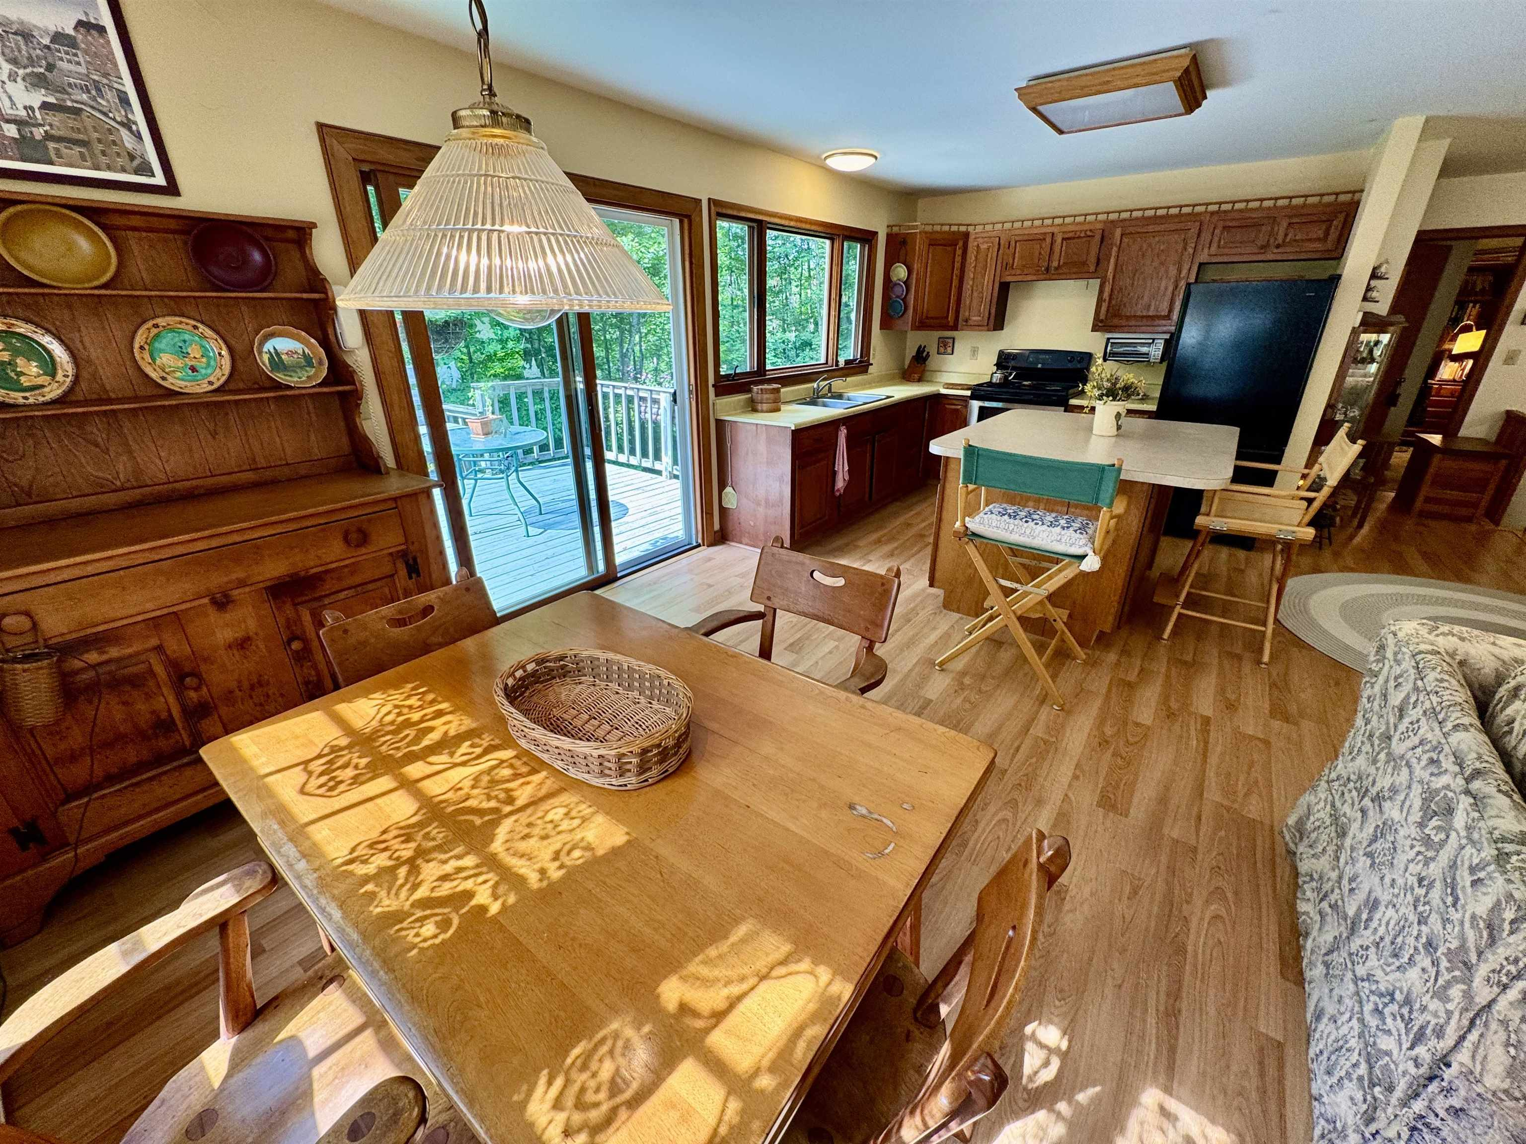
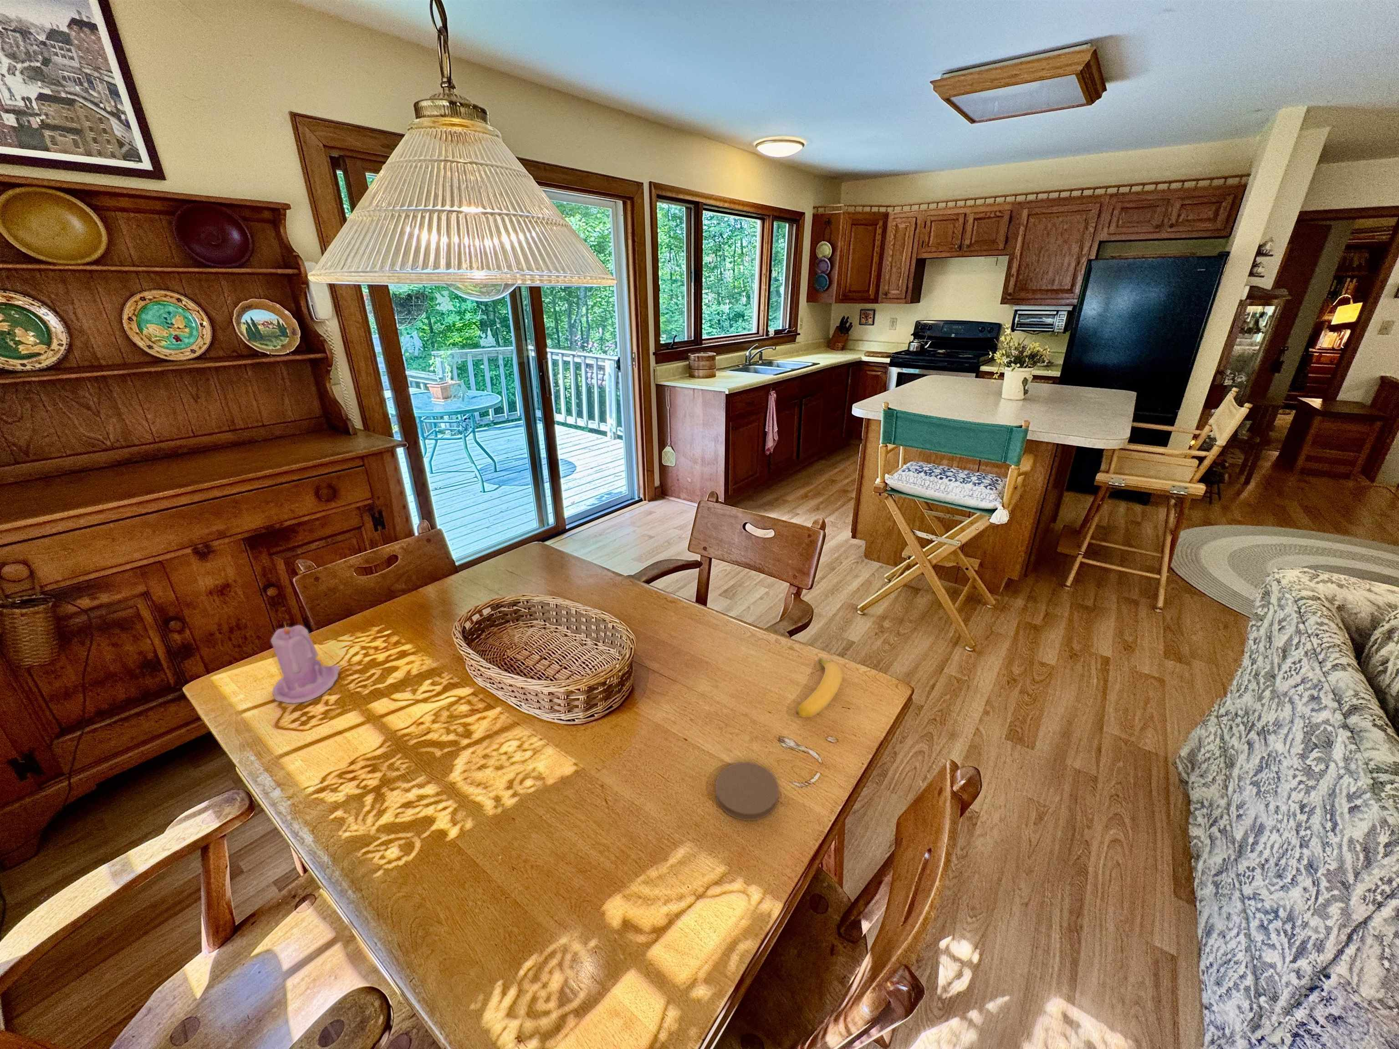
+ banana [795,658,844,718]
+ candle [270,623,340,704]
+ coaster [715,761,779,821]
